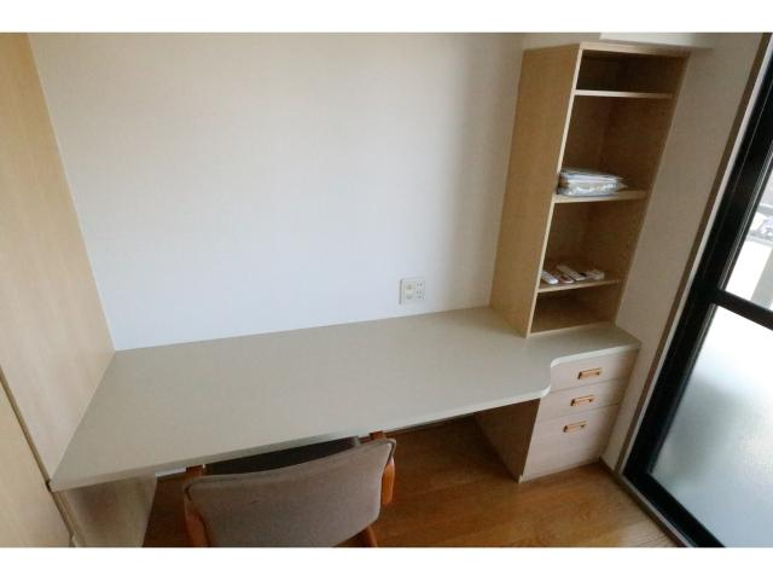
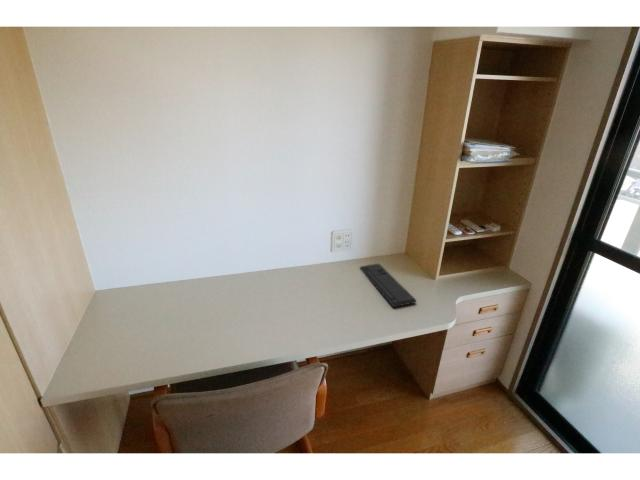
+ keyboard [359,263,417,308]
